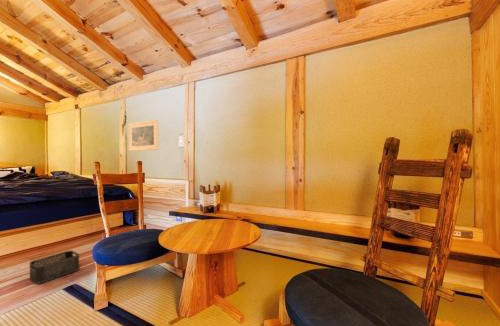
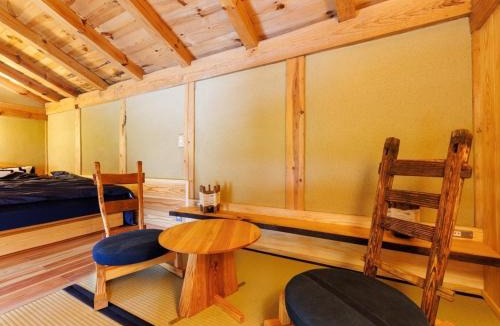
- storage bin [29,250,80,285]
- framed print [128,119,159,152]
